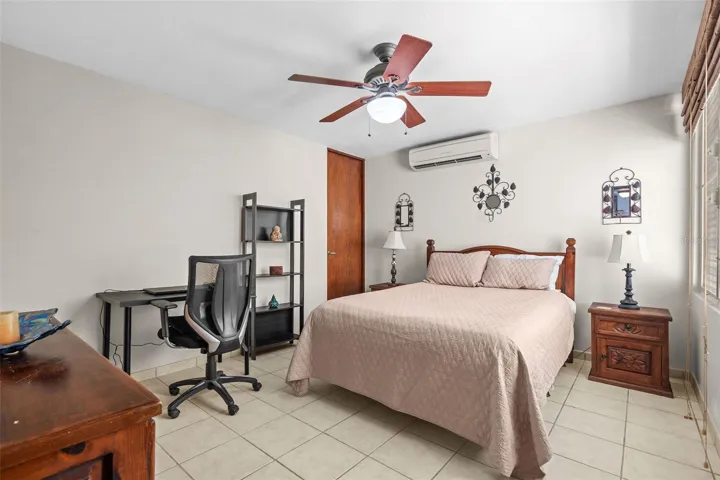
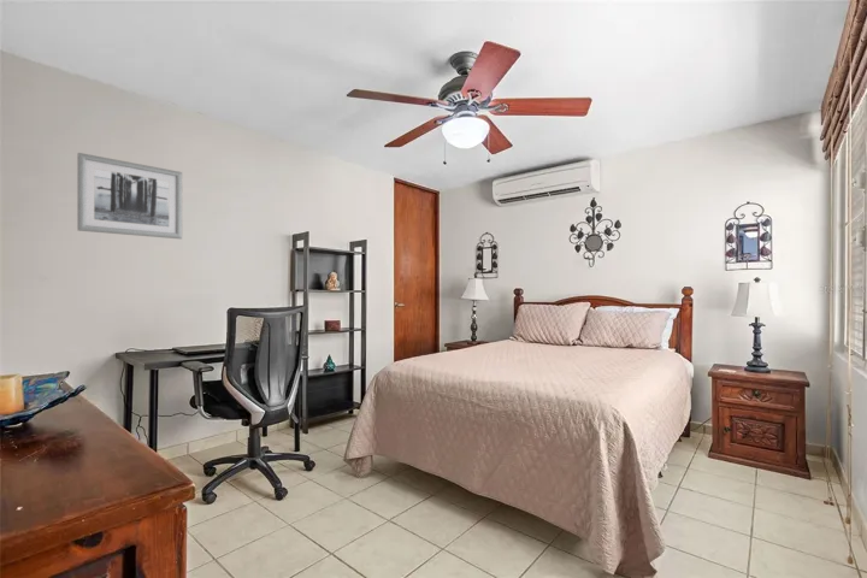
+ wall art [76,152,183,240]
